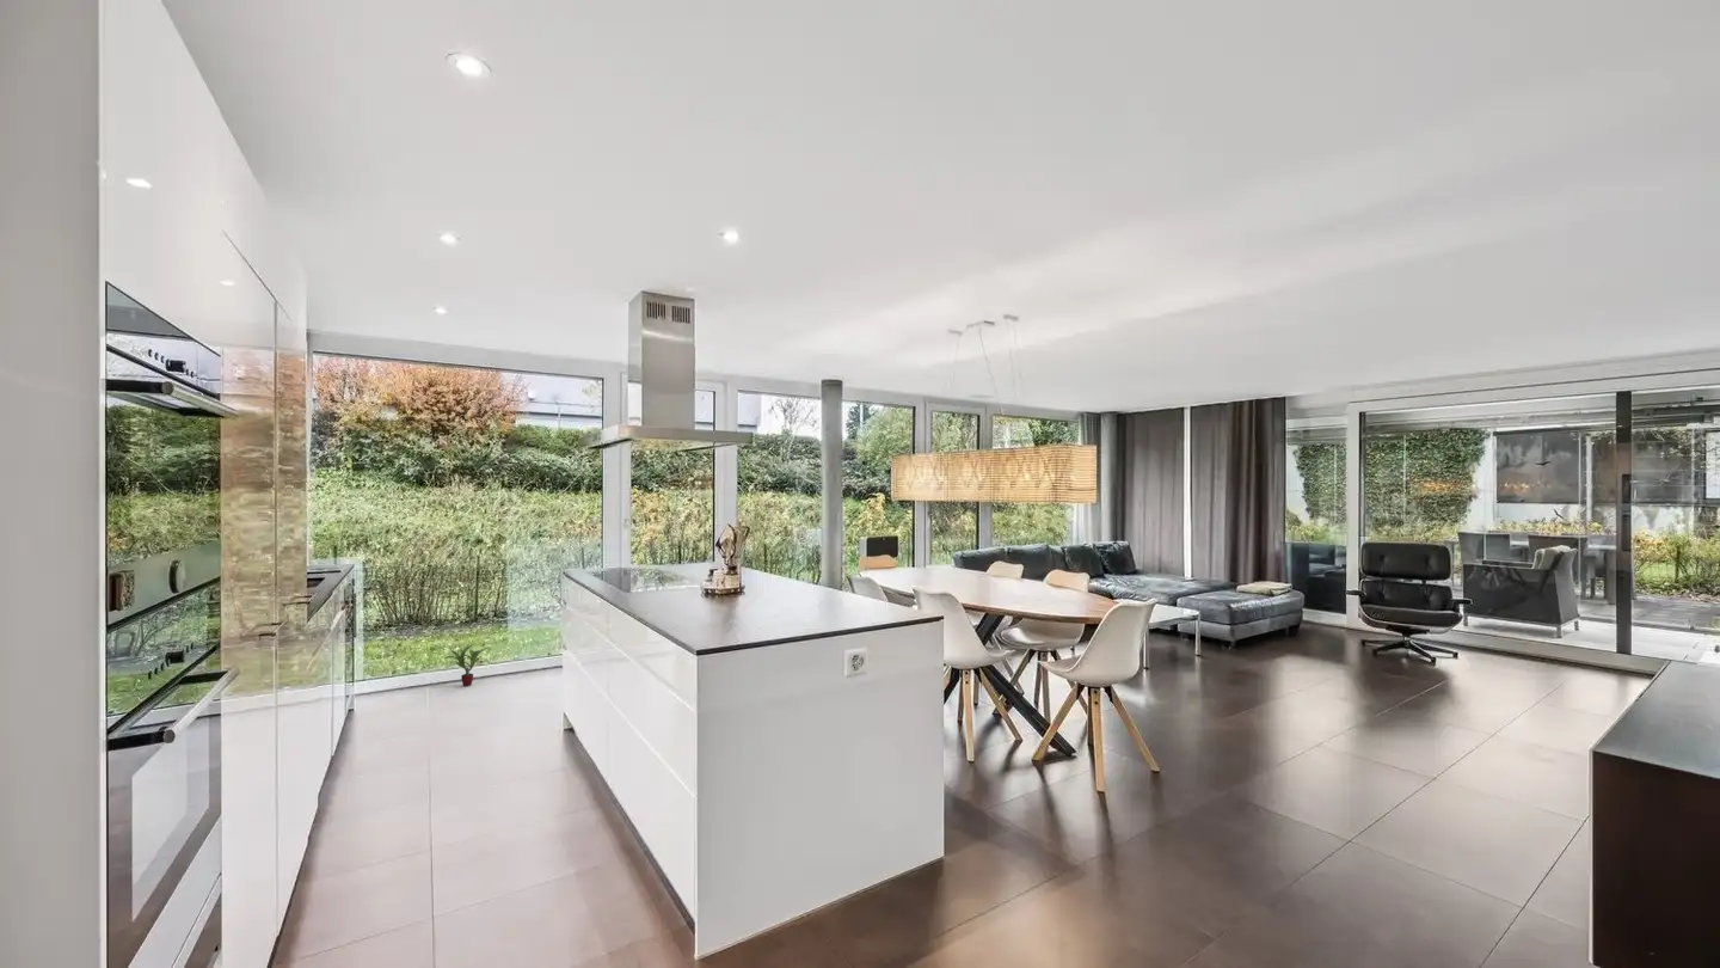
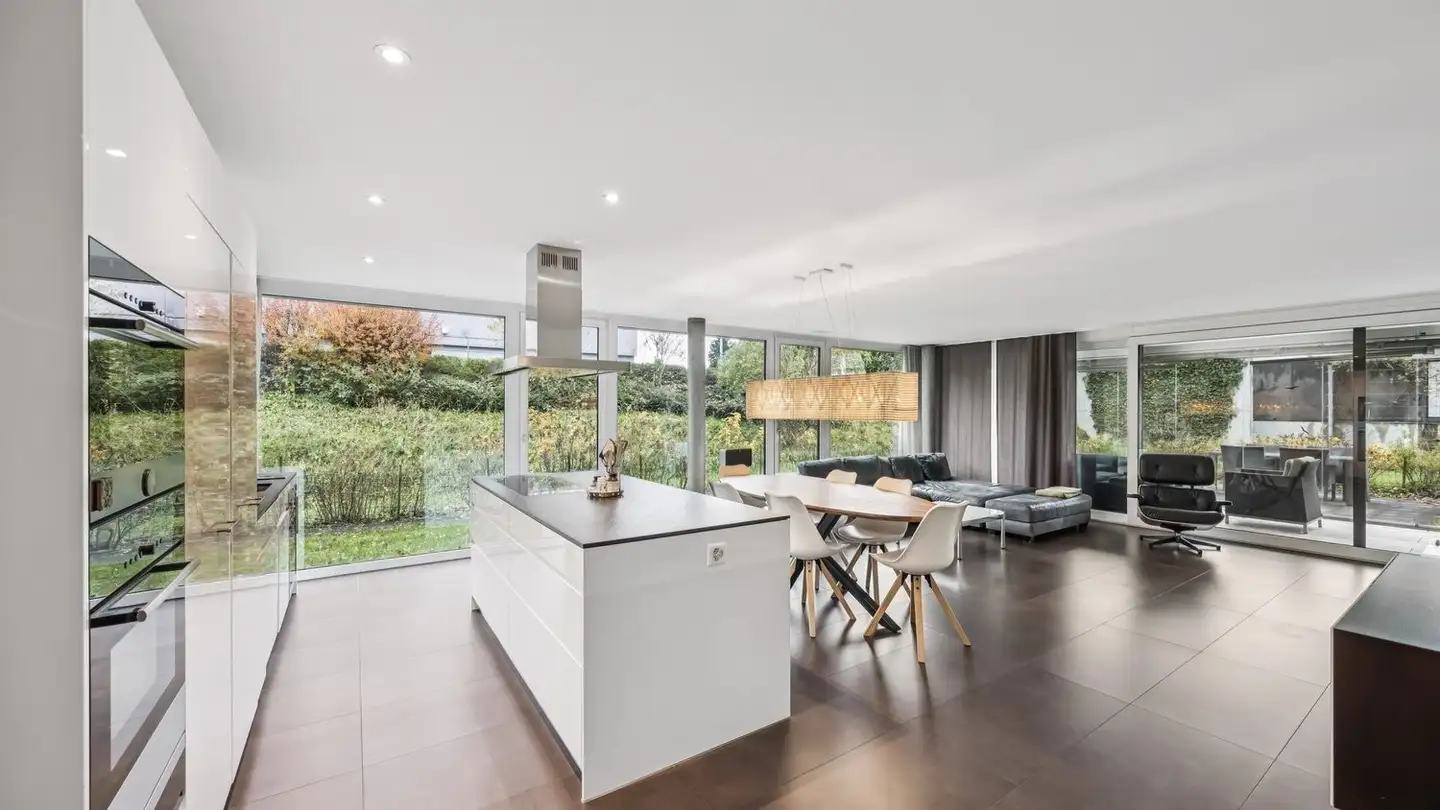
- potted plant [444,644,492,687]
